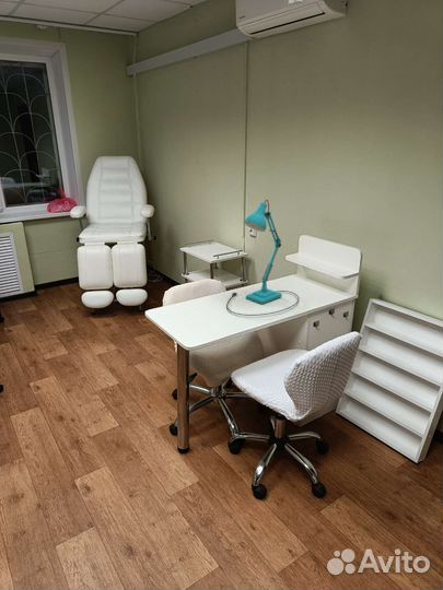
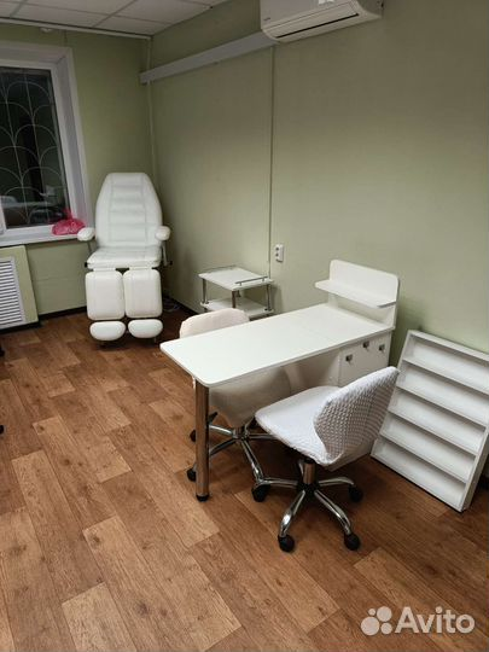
- desk lamp [225,199,300,317]
